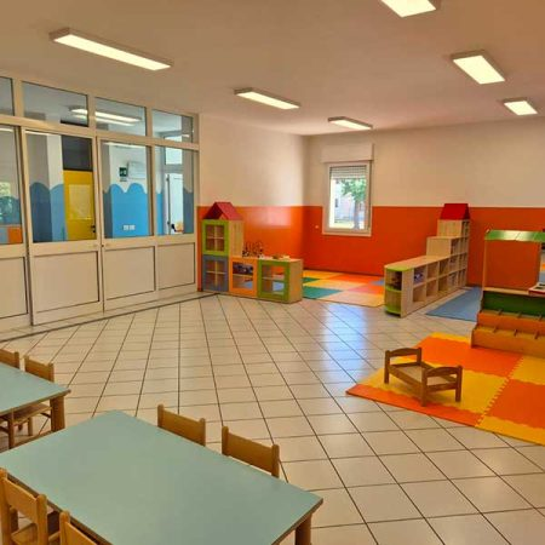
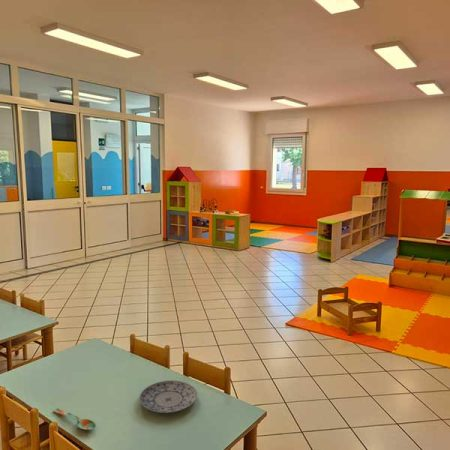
+ plate [138,379,198,414]
+ spoon [52,407,97,431]
